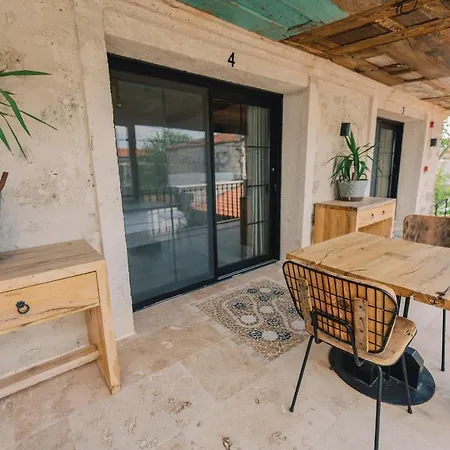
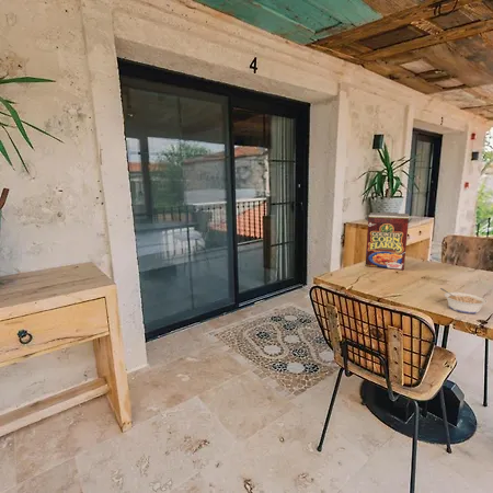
+ legume [439,287,489,314]
+ cereal box [364,211,413,271]
